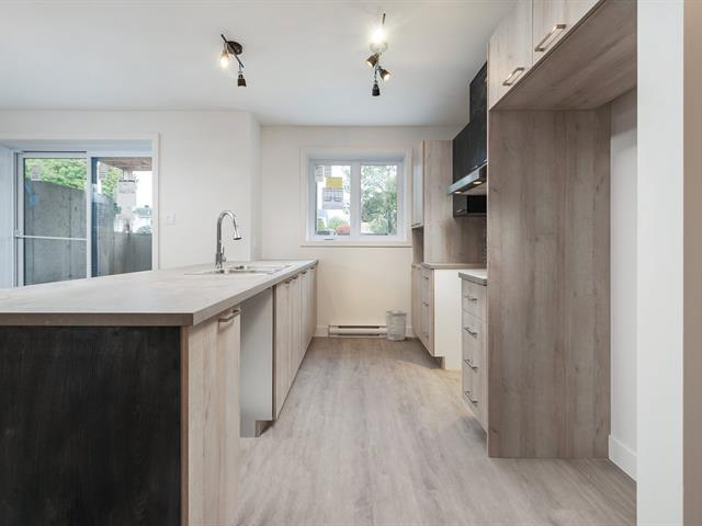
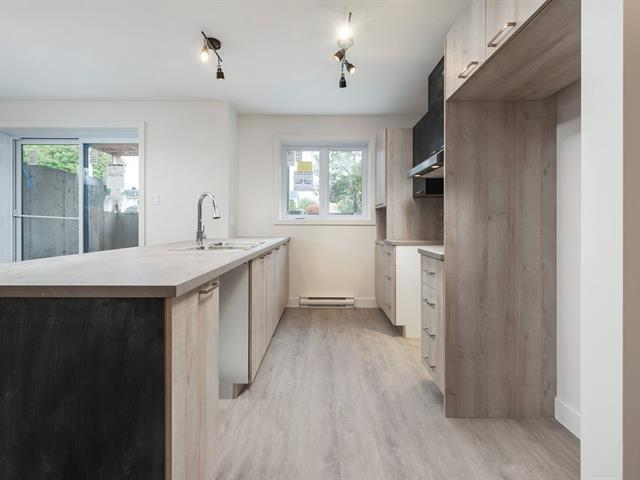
- wastebasket [384,310,408,342]
